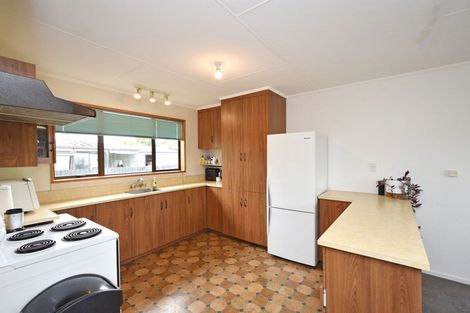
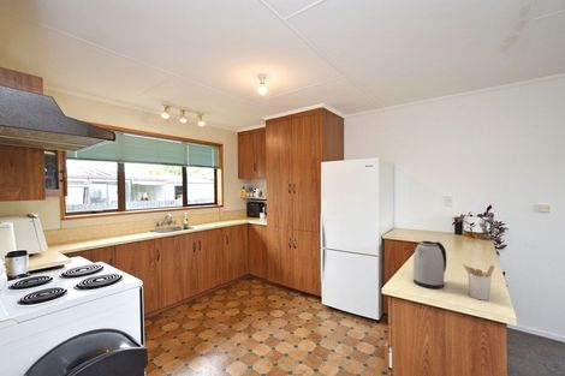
+ utensil holder [462,263,495,302]
+ kettle [412,240,447,290]
